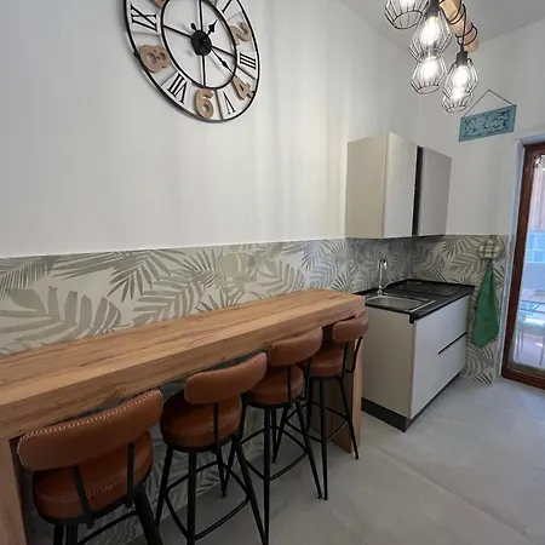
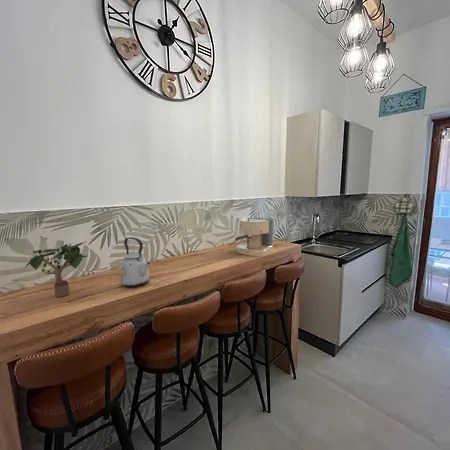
+ kettle [119,236,151,288]
+ coffee maker [234,216,274,257]
+ potted plant [24,241,88,298]
